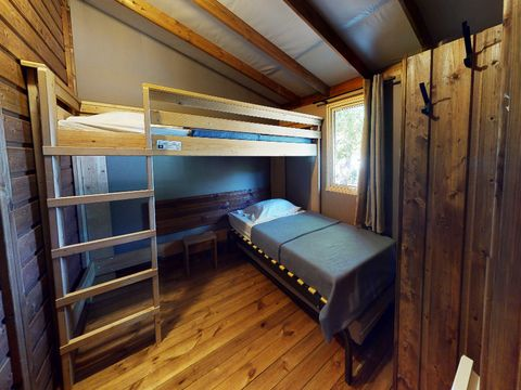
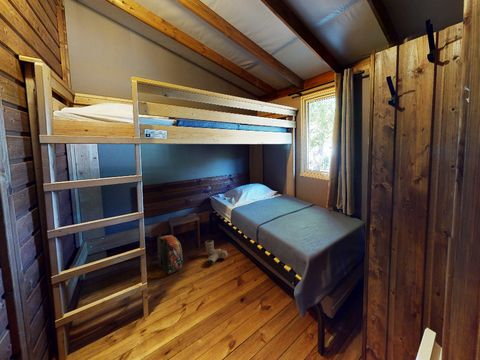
+ backpack [157,234,184,275]
+ boots [204,239,229,265]
